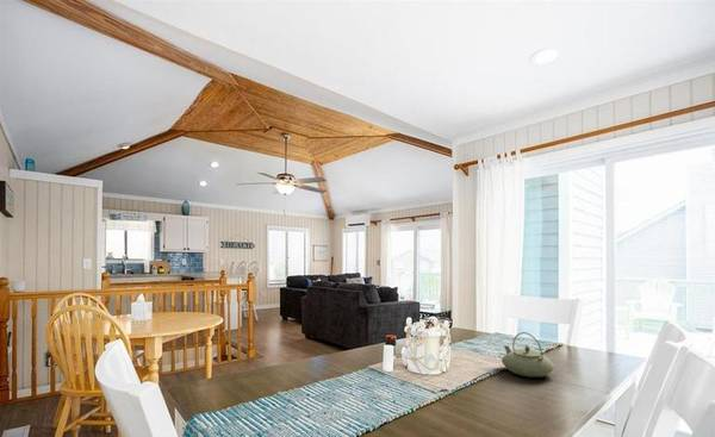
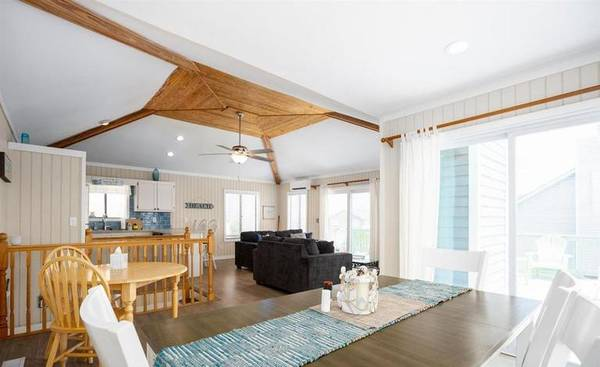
- teapot [500,331,555,379]
